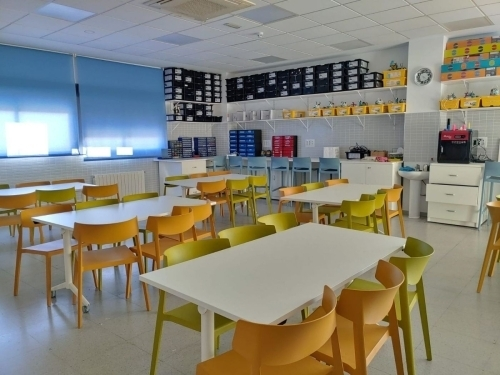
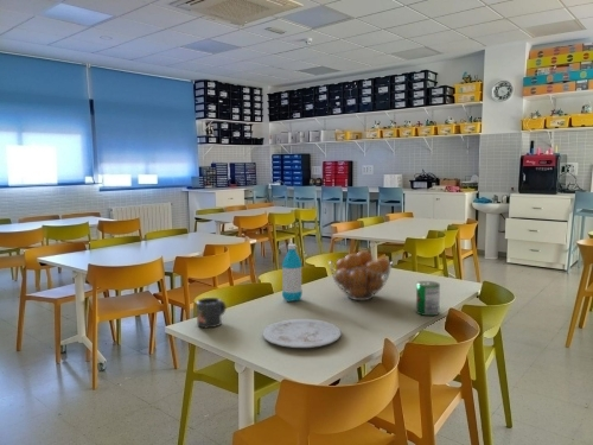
+ can [415,280,441,317]
+ mug [196,297,228,329]
+ fruit basket [327,249,393,301]
+ water bottle [281,243,304,303]
+ plate [262,318,342,349]
